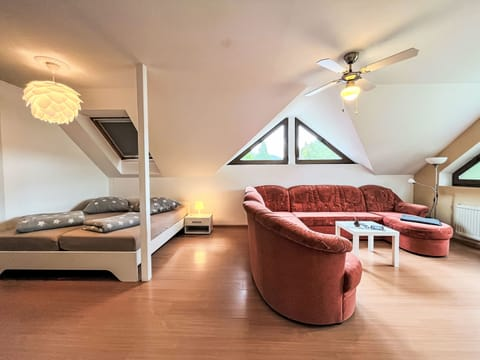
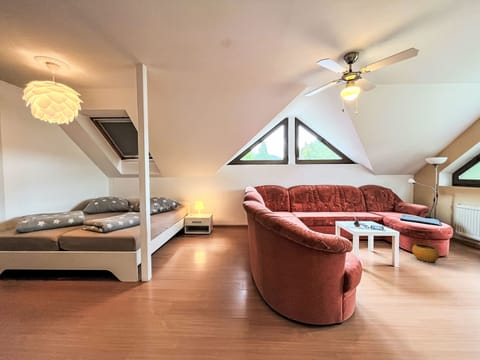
+ clay pot [411,243,440,264]
